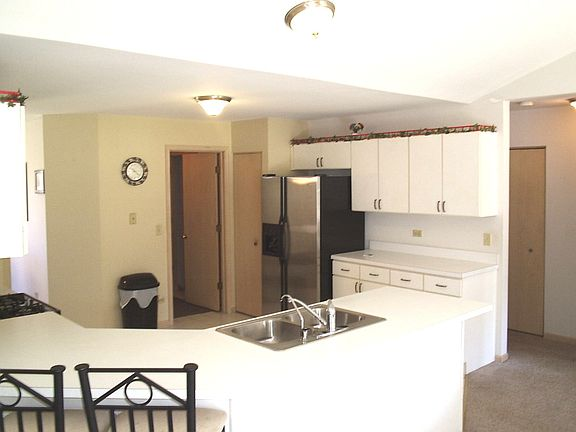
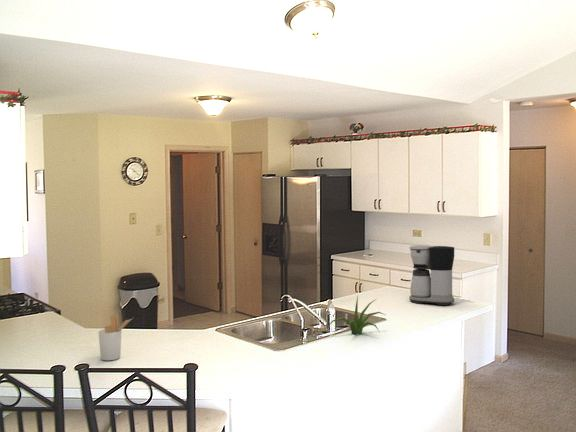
+ plant [326,295,386,336]
+ utensil holder [97,313,134,361]
+ coffee maker [408,244,455,306]
